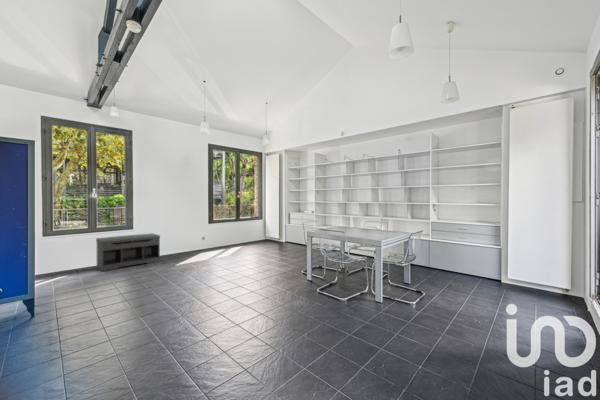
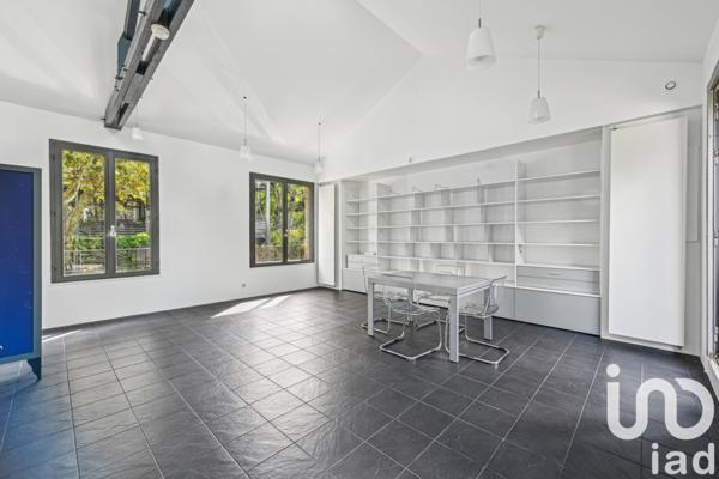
- bench [95,232,161,272]
